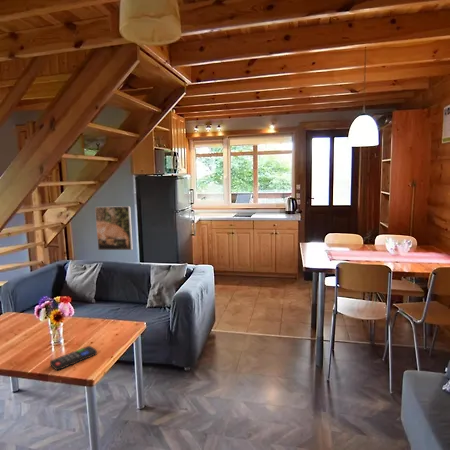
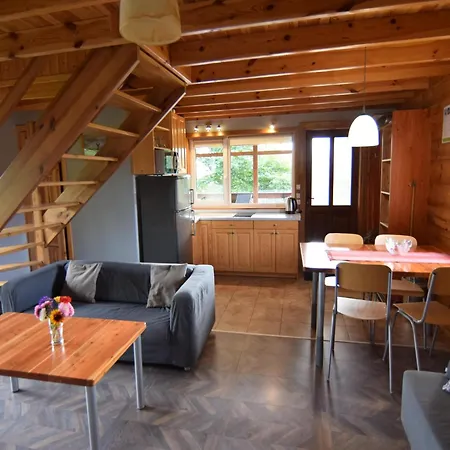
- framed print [94,205,134,251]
- remote control [49,345,98,371]
